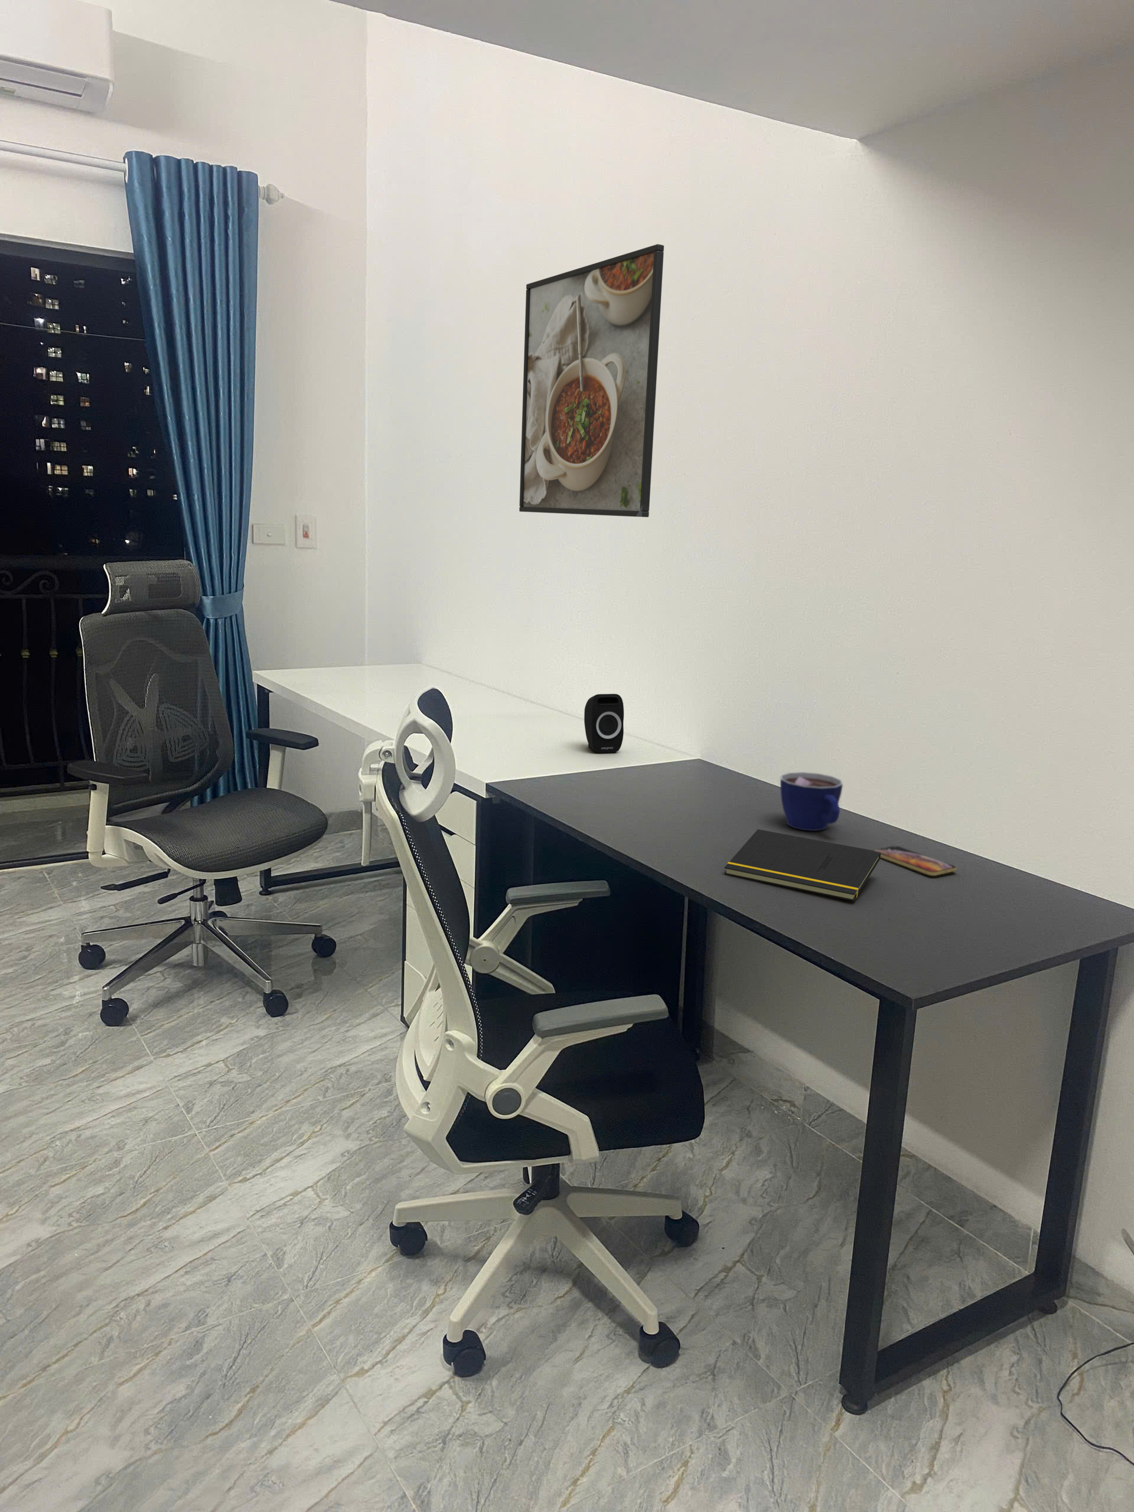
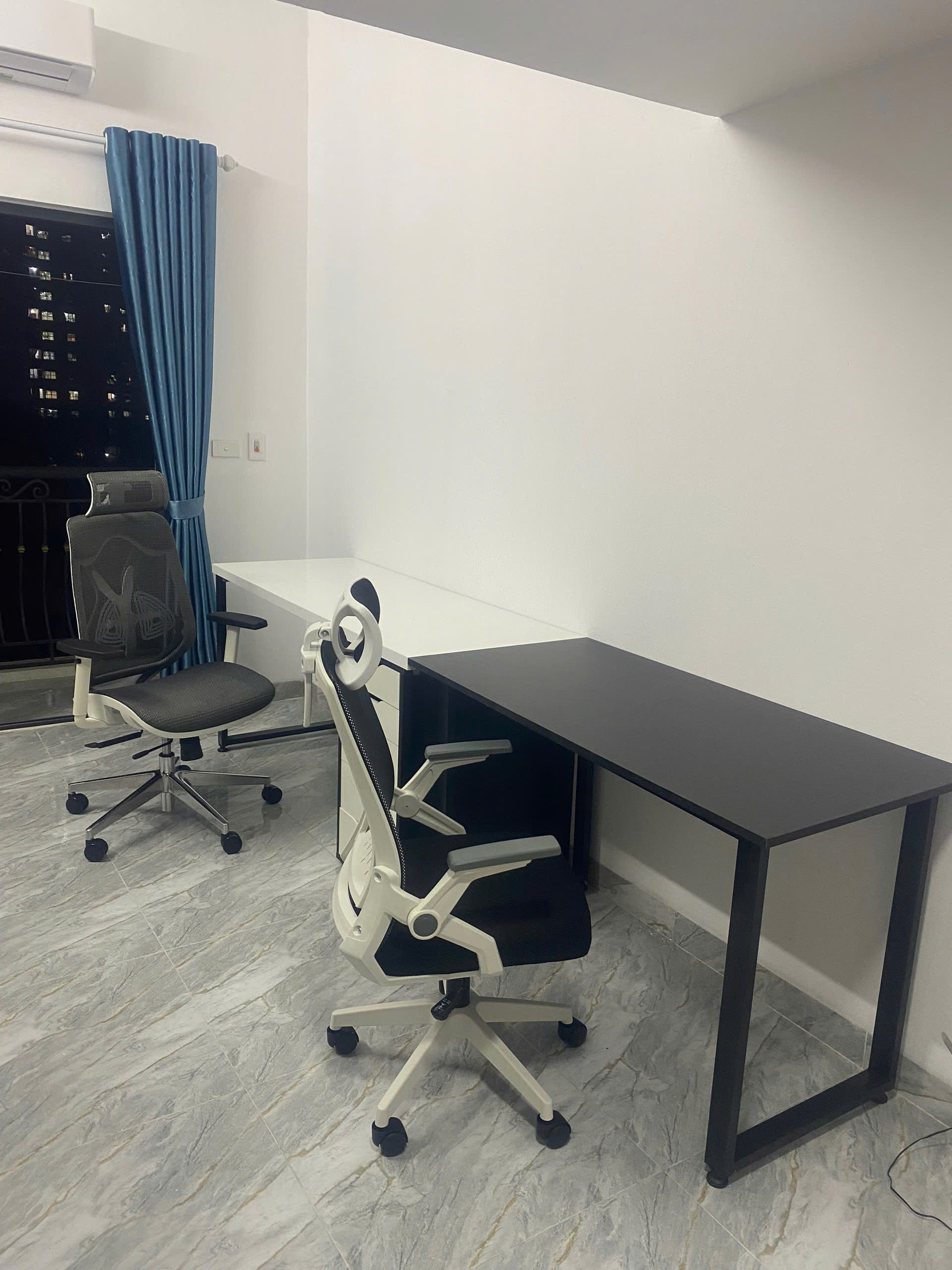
- notepad [724,829,881,902]
- smartphone [872,845,958,876]
- cup [779,771,843,832]
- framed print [518,243,665,518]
- speaker [584,693,624,755]
